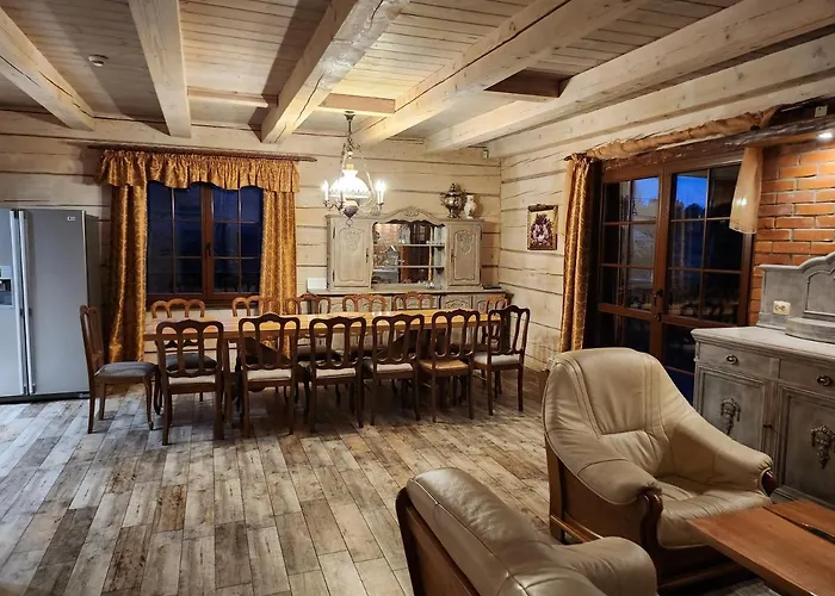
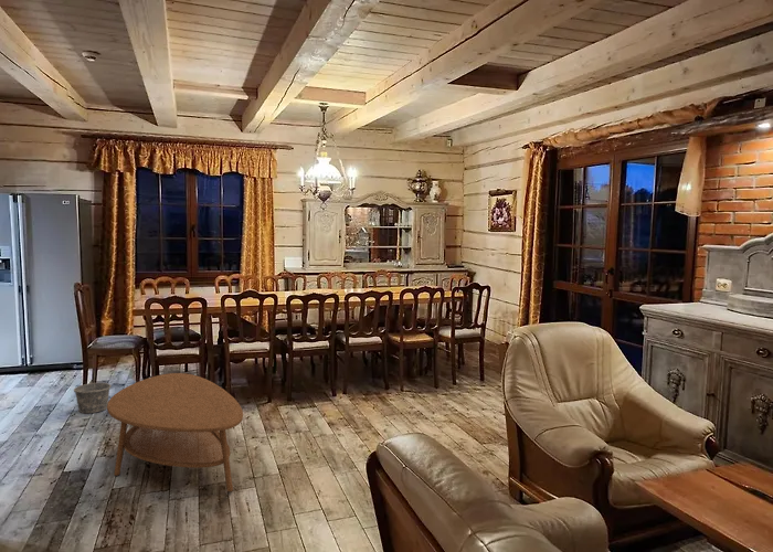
+ coffee table [106,372,244,493]
+ bucket [73,369,112,414]
